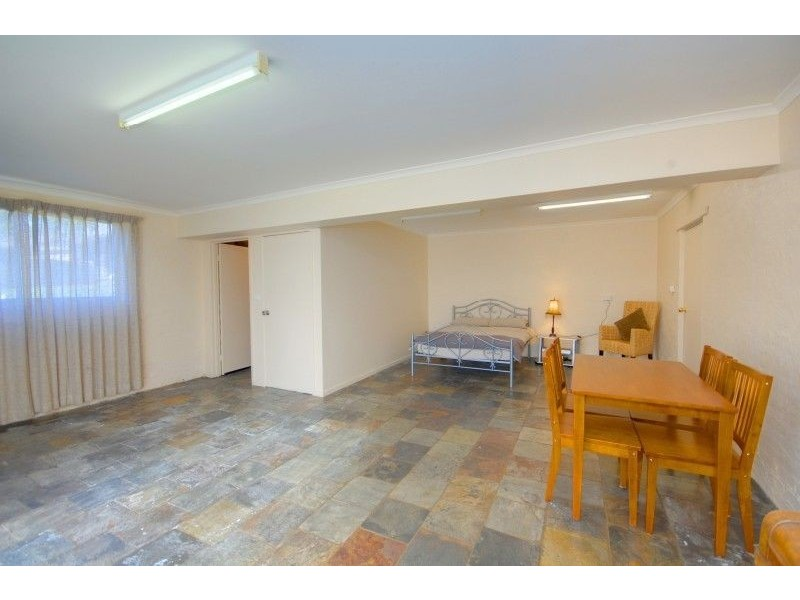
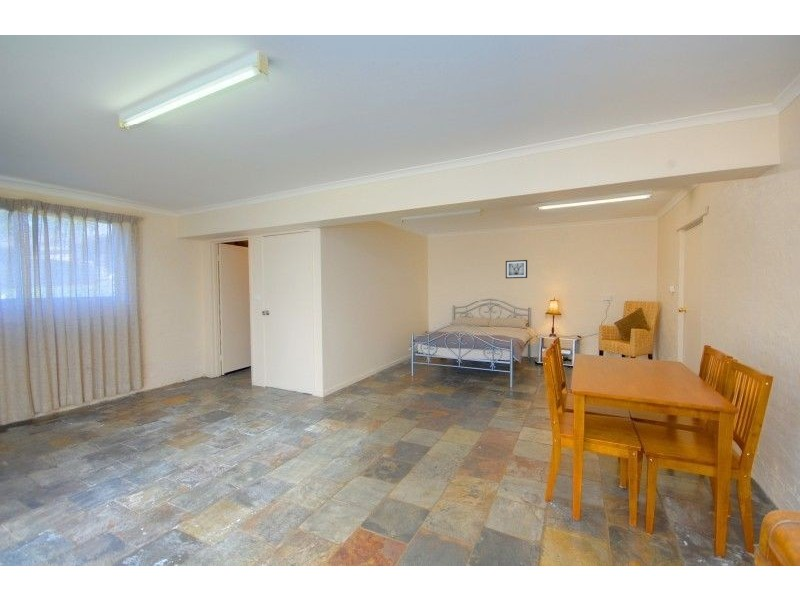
+ wall art [505,259,528,279]
